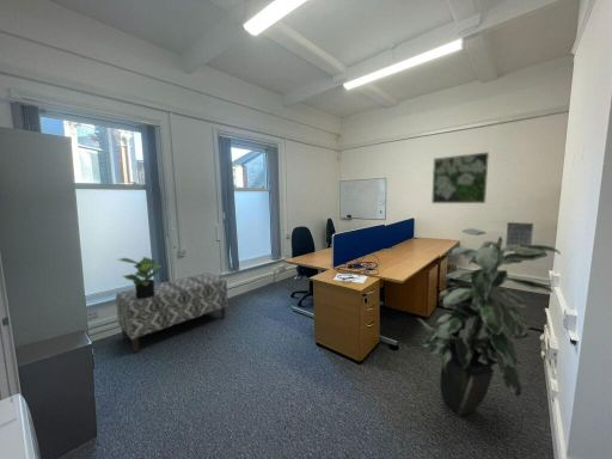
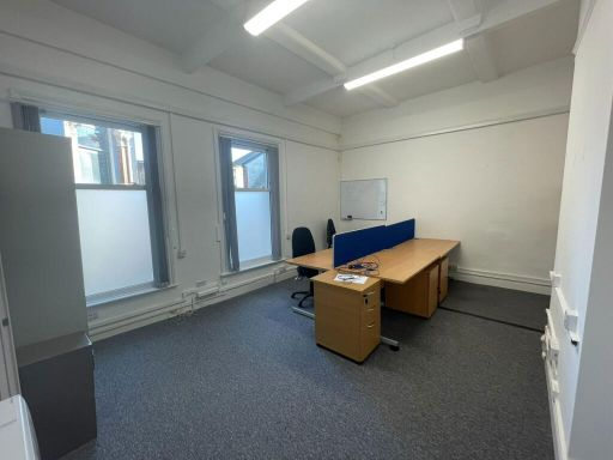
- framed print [430,151,490,204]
- potted plant [116,256,164,299]
- bench [115,273,230,354]
- calendar [504,215,534,247]
- indoor plant [416,227,562,417]
